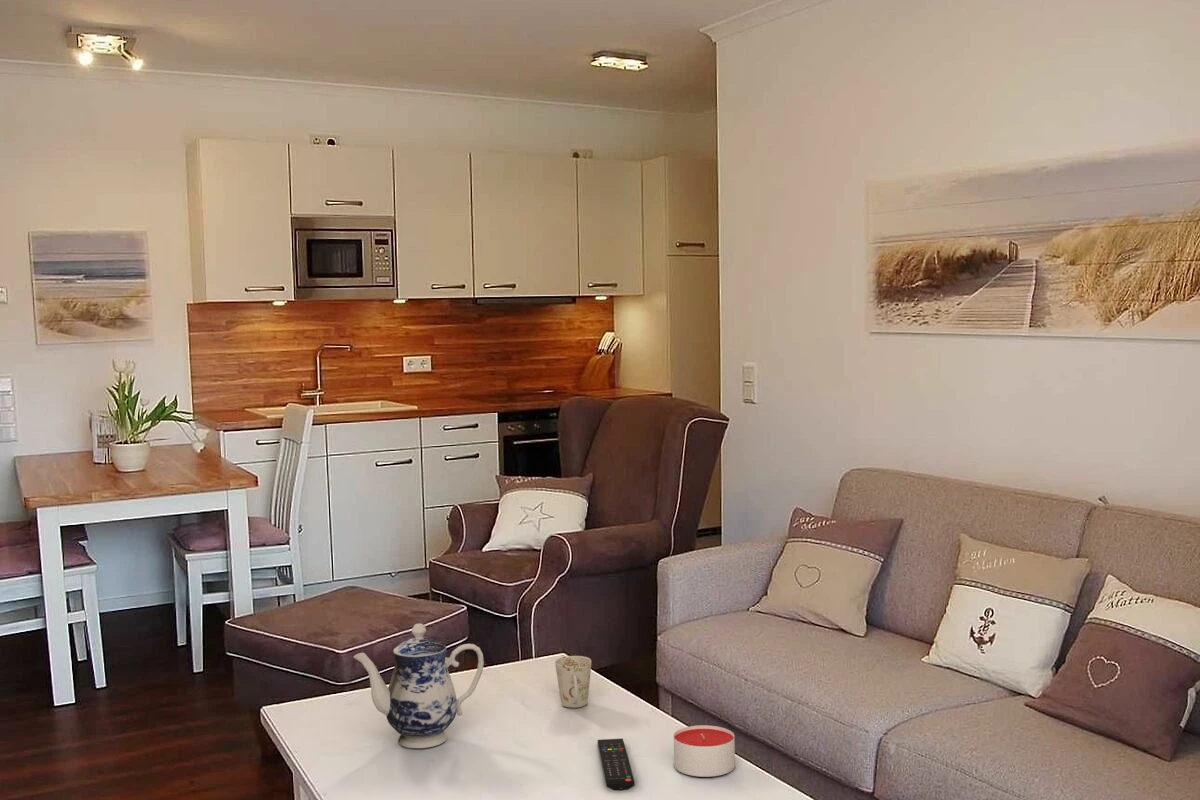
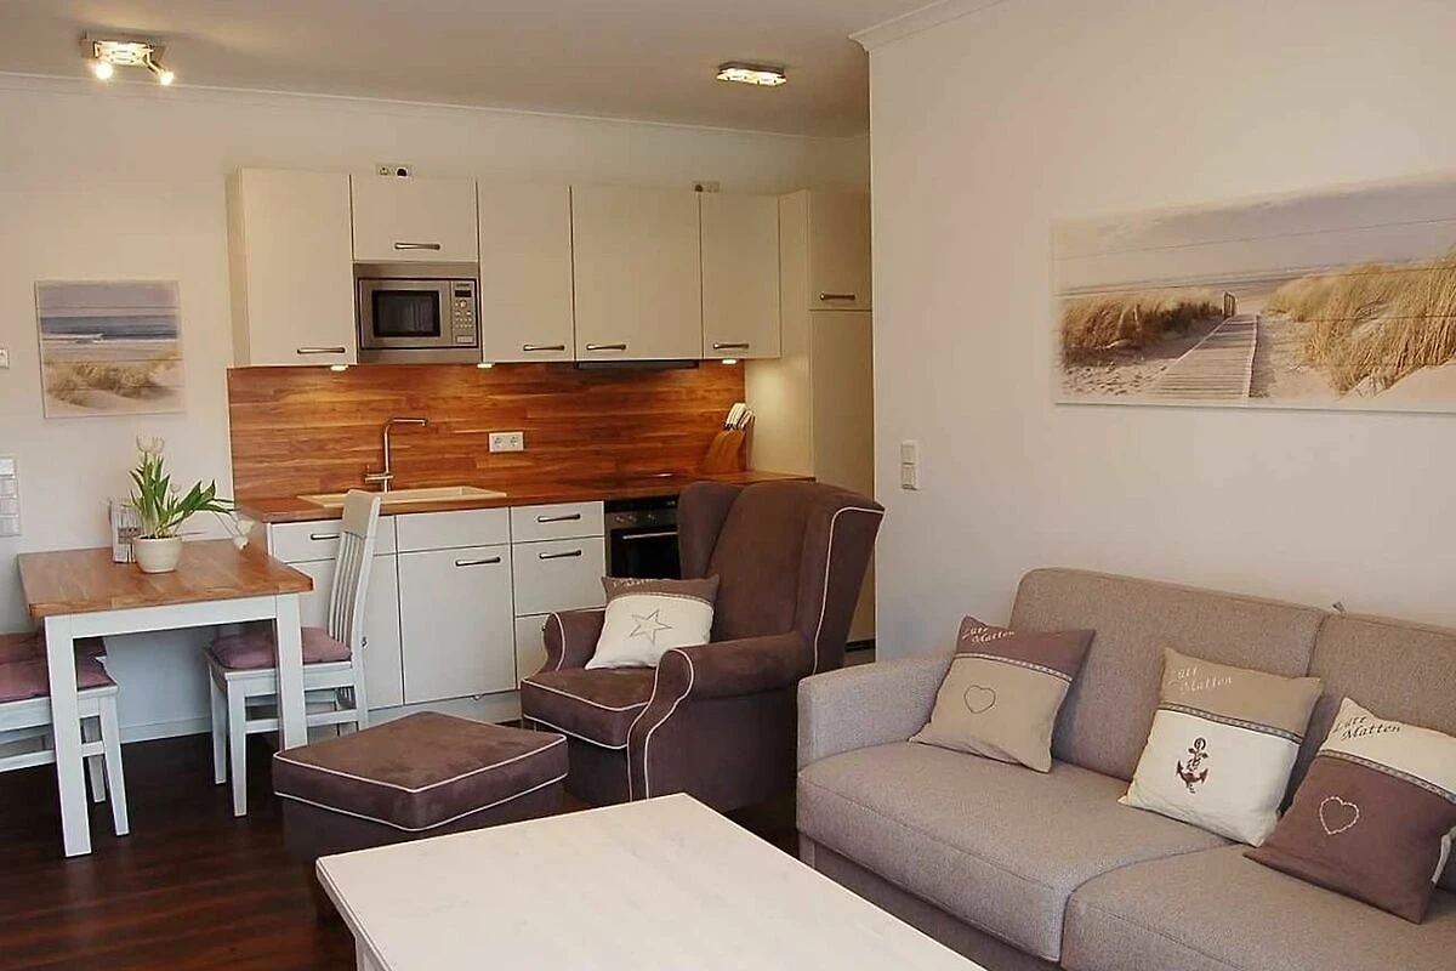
- remote control [597,738,636,792]
- candle [673,724,736,778]
- teapot [353,623,485,749]
- mug [554,655,592,709]
